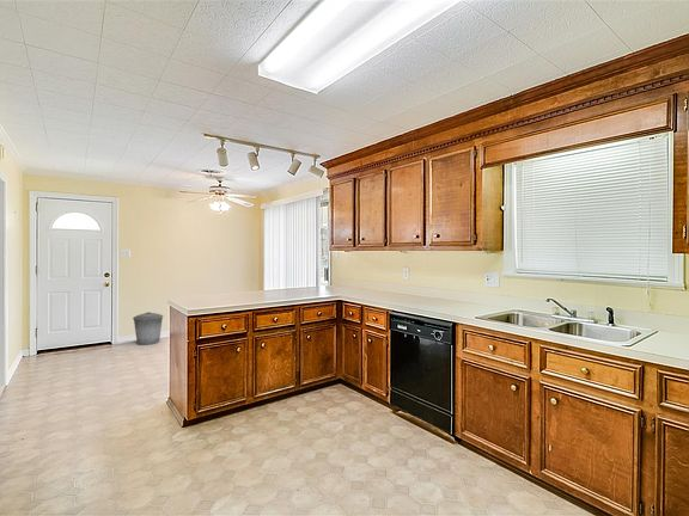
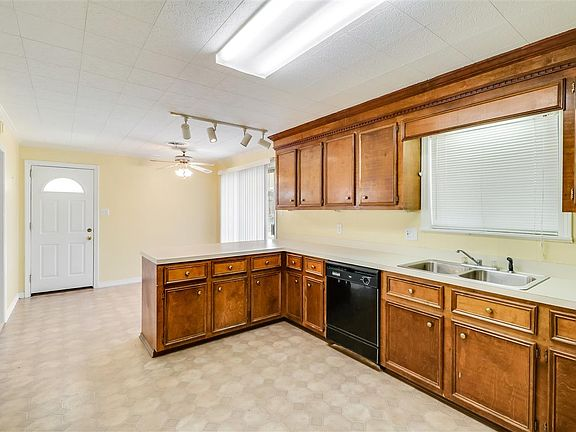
- trash can [132,312,164,346]
